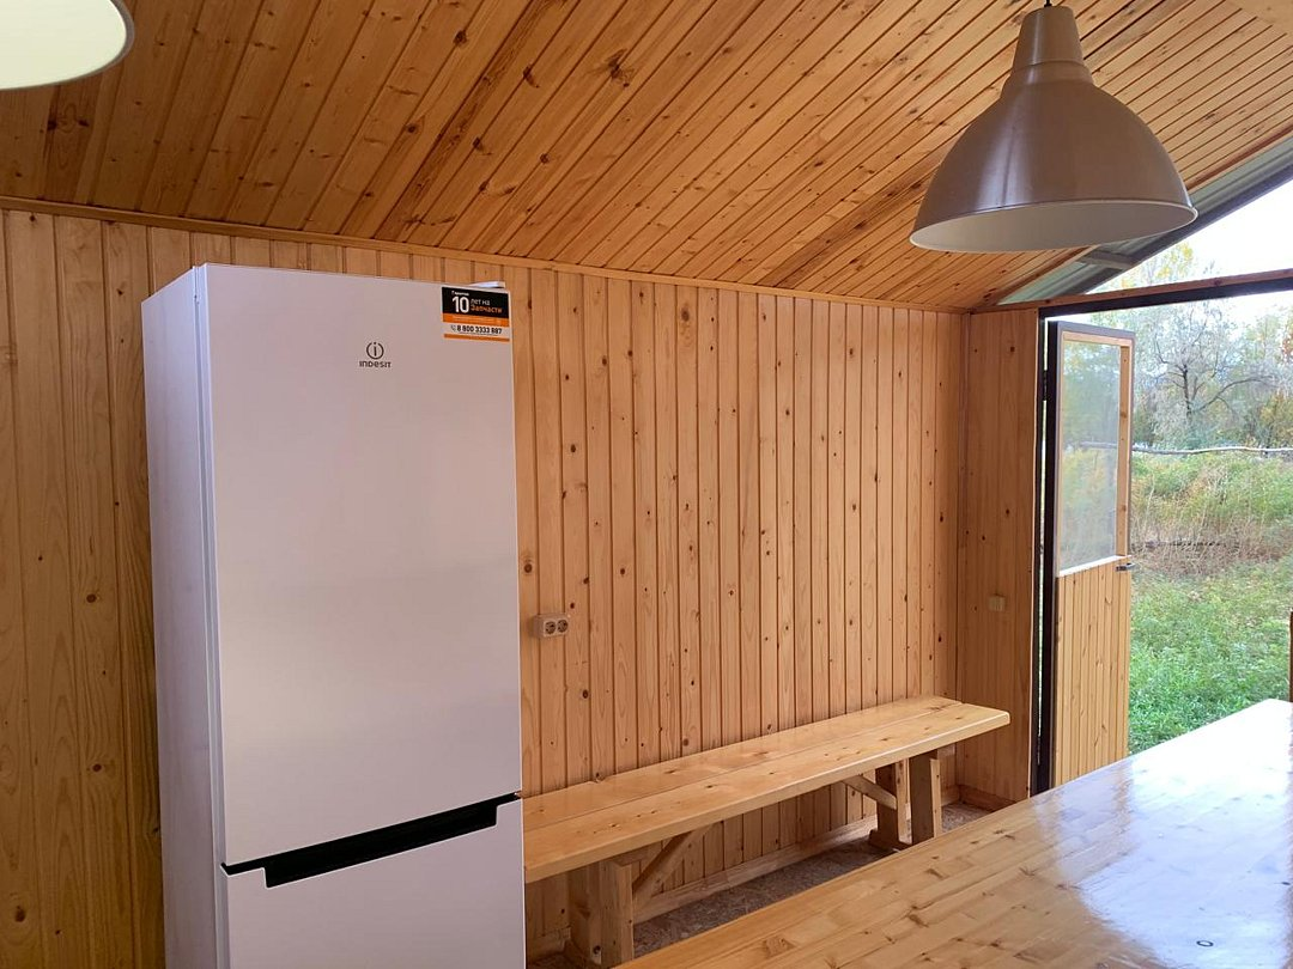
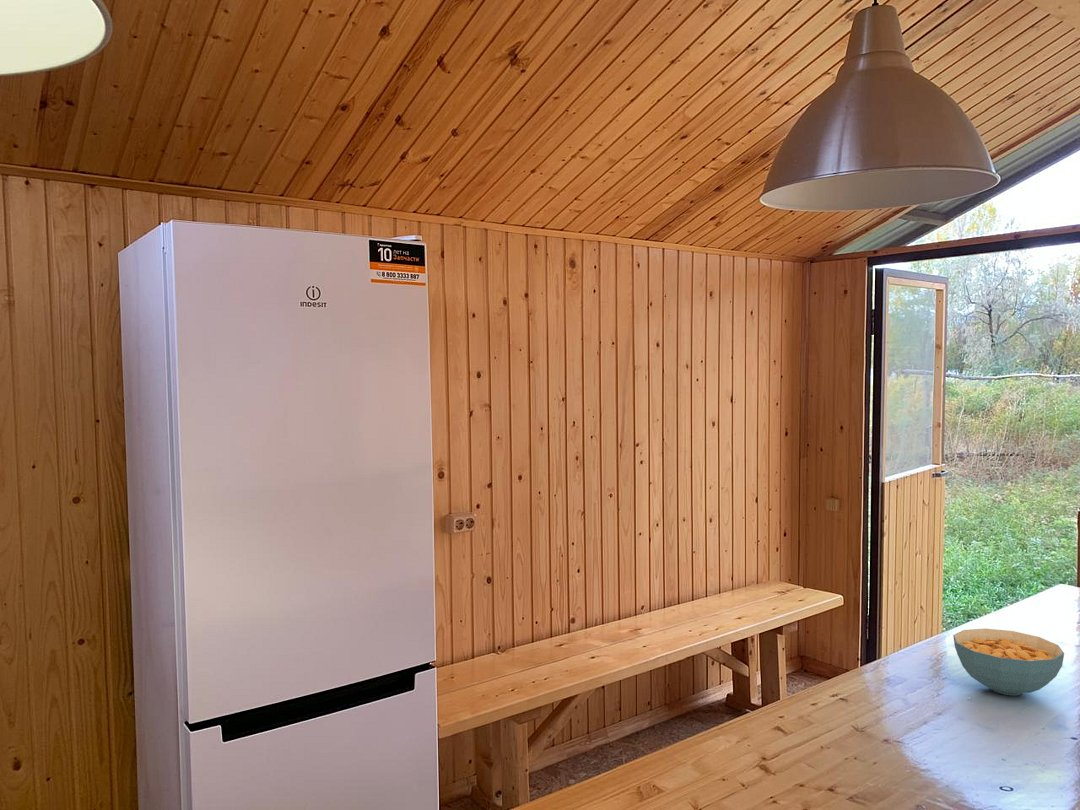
+ cereal bowl [952,628,1065,697]
